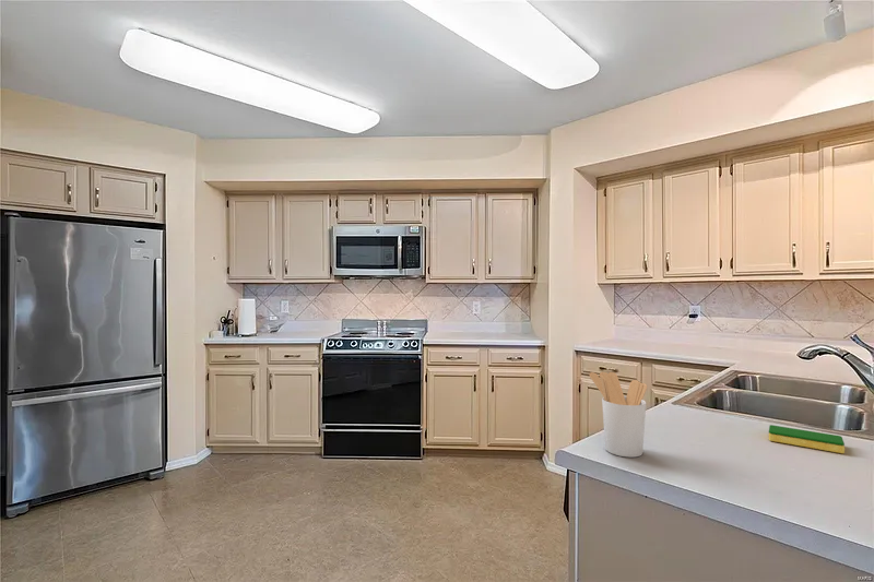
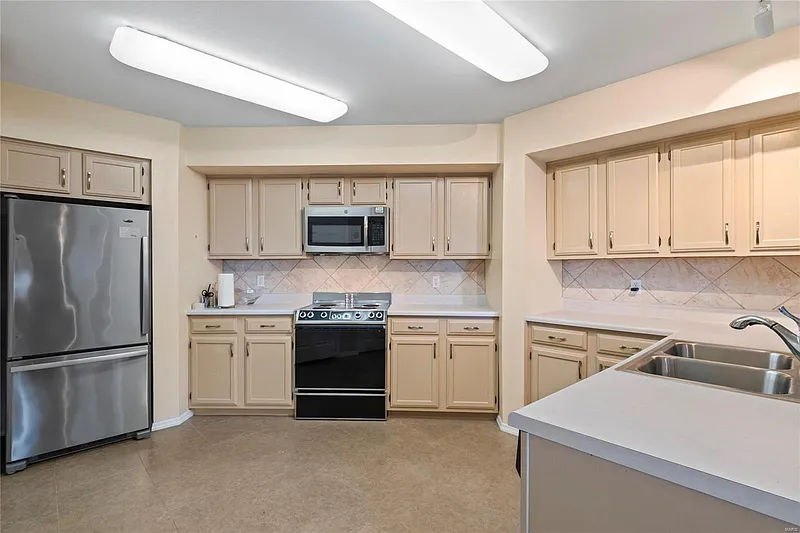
- utensil holder [589,371,648,459]
- dish sponge [768,424,846,454]
